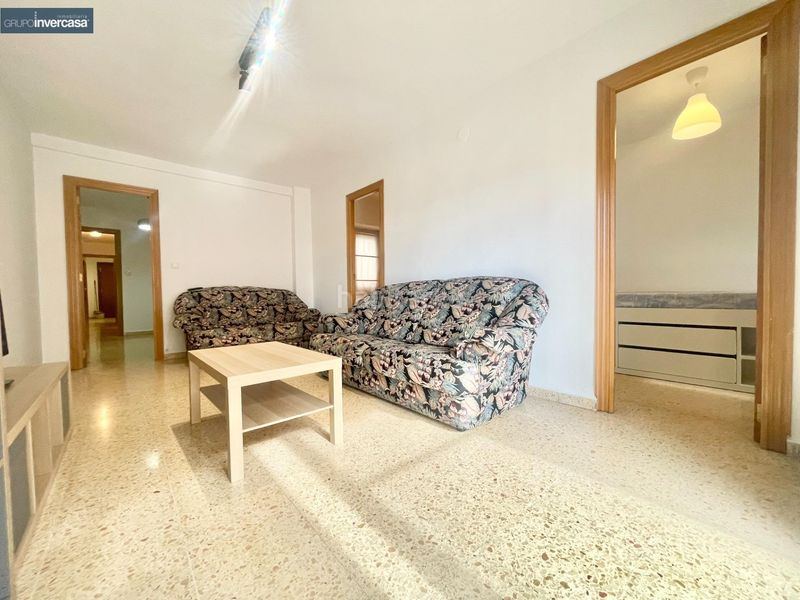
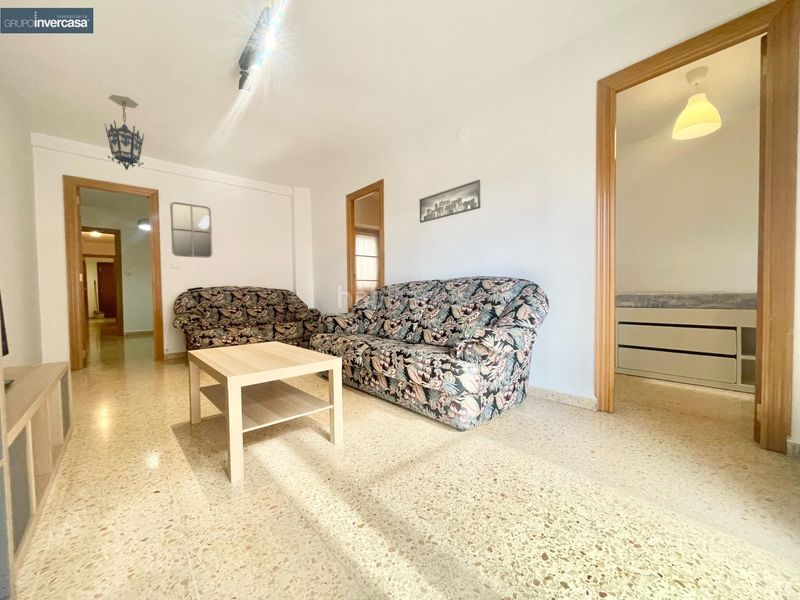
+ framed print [418,179,481,224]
+ hanging lantern [104,94,145,171]
+ home mirror [169,201,213,259]
